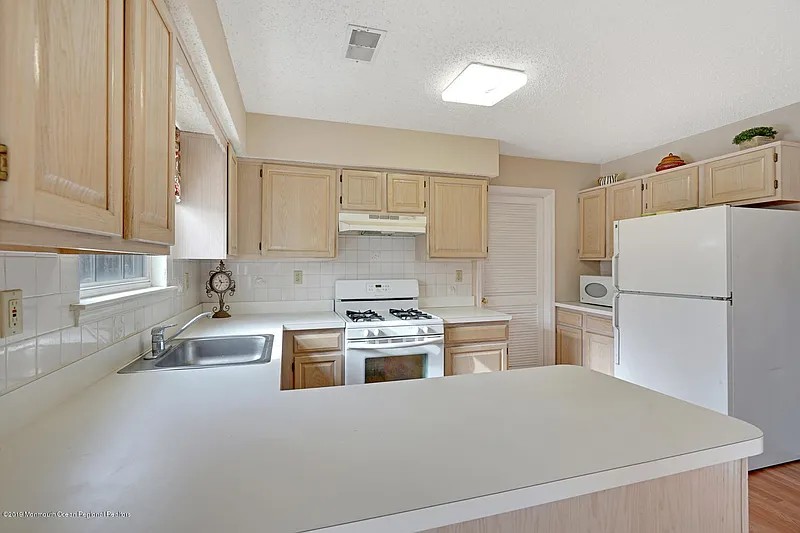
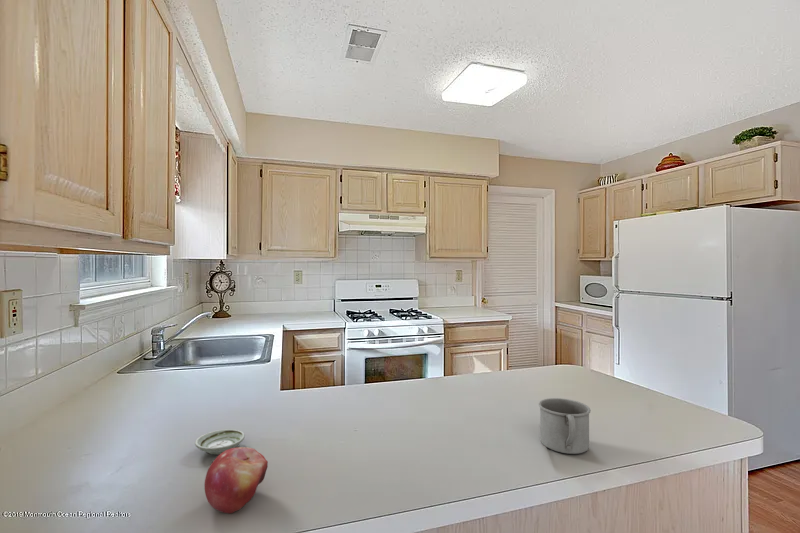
+ mug [538,397,592,455]
+ saucer [194,428,246,455]
+ fruit [204,446,269,514]
